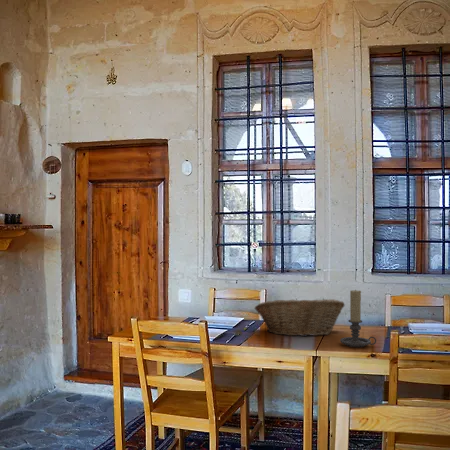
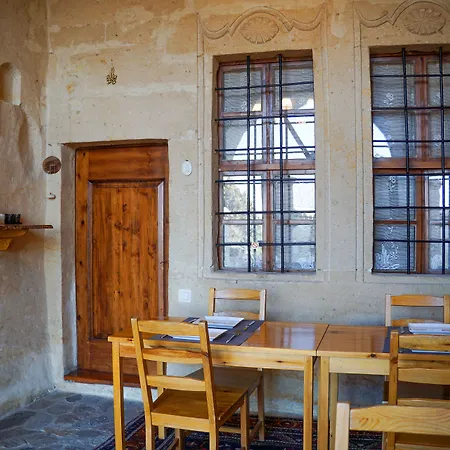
- fruit basket [254,297,346,337]
- candle holder [339,289,377,348]
